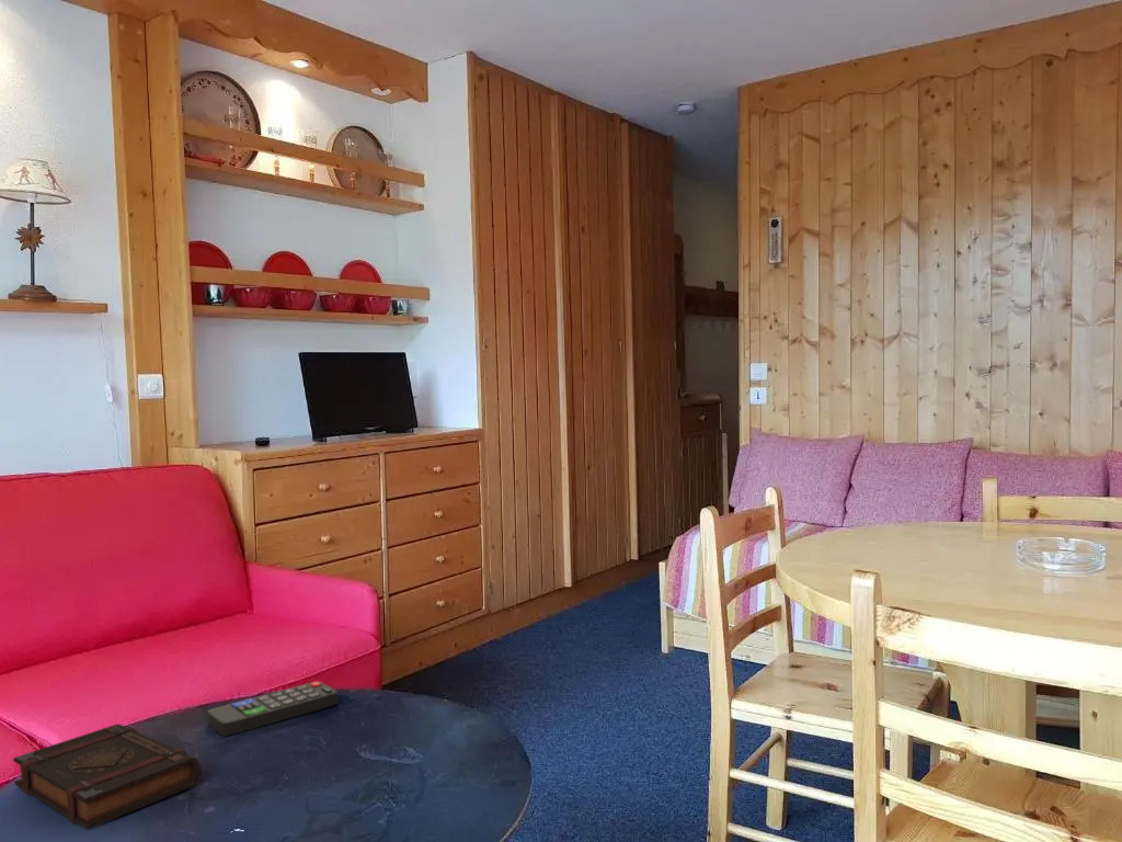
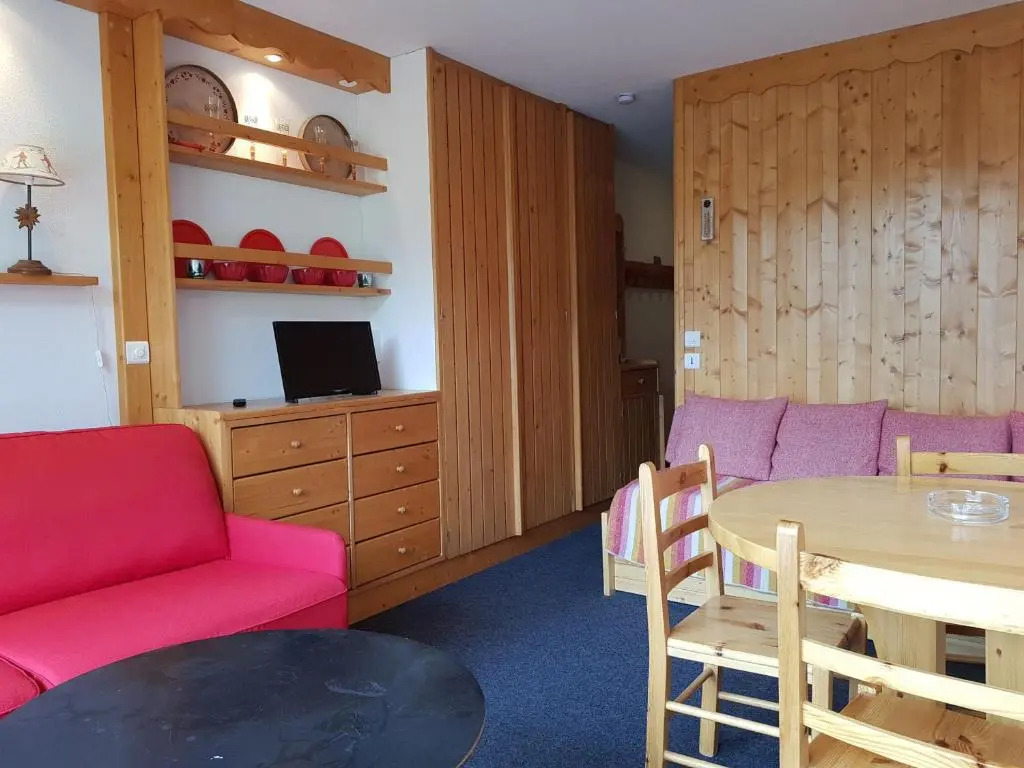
- remote control [206,681,340,737]
- book [12,722,203,831]
